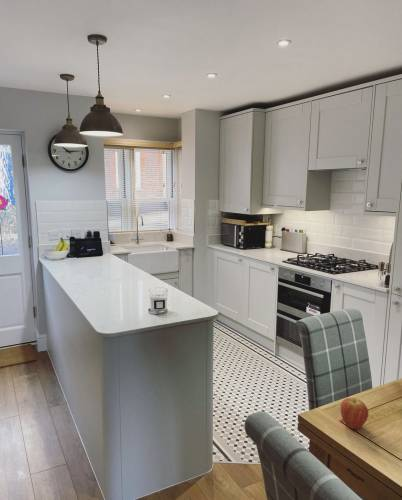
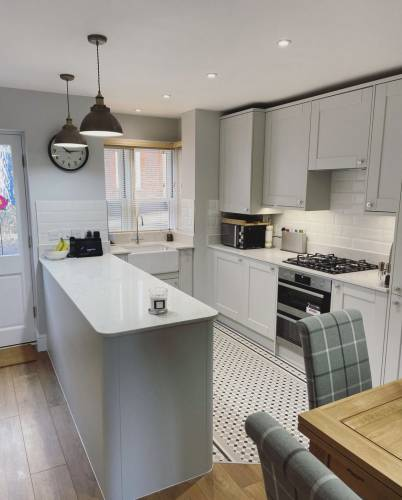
- fruit [339,397,369,430]
